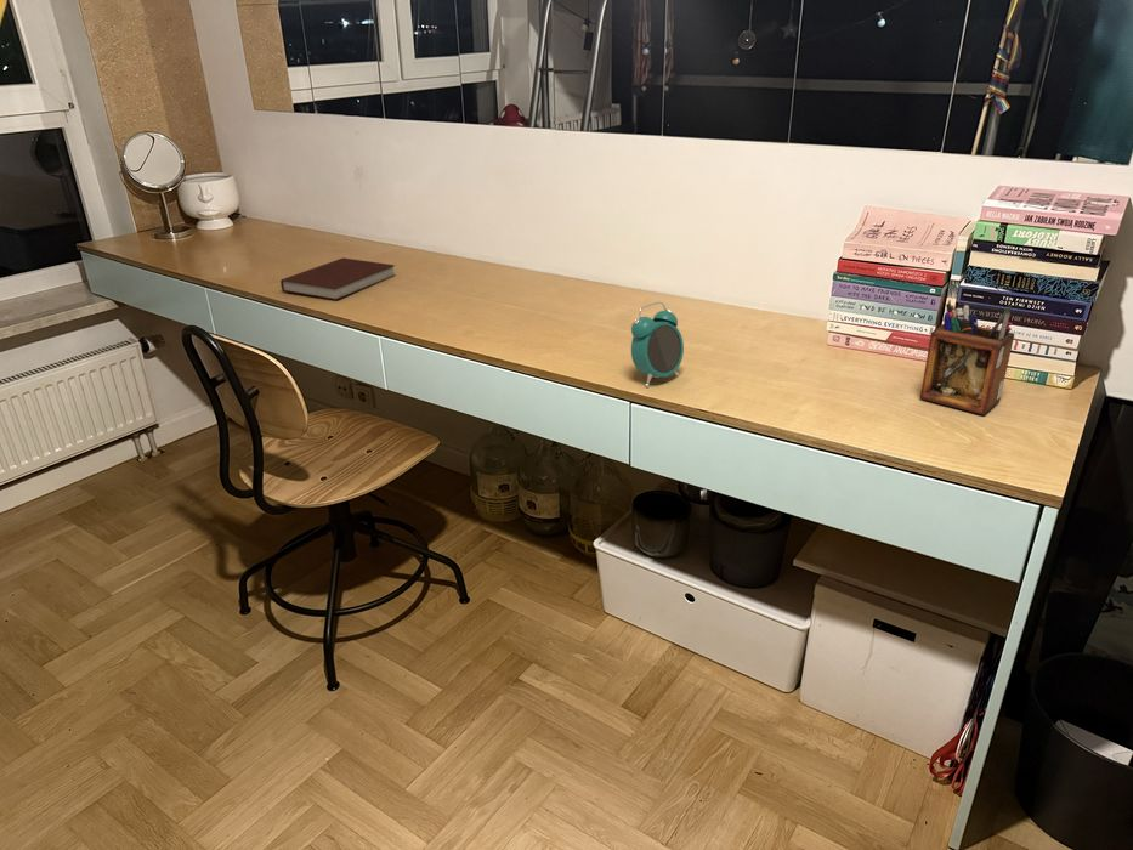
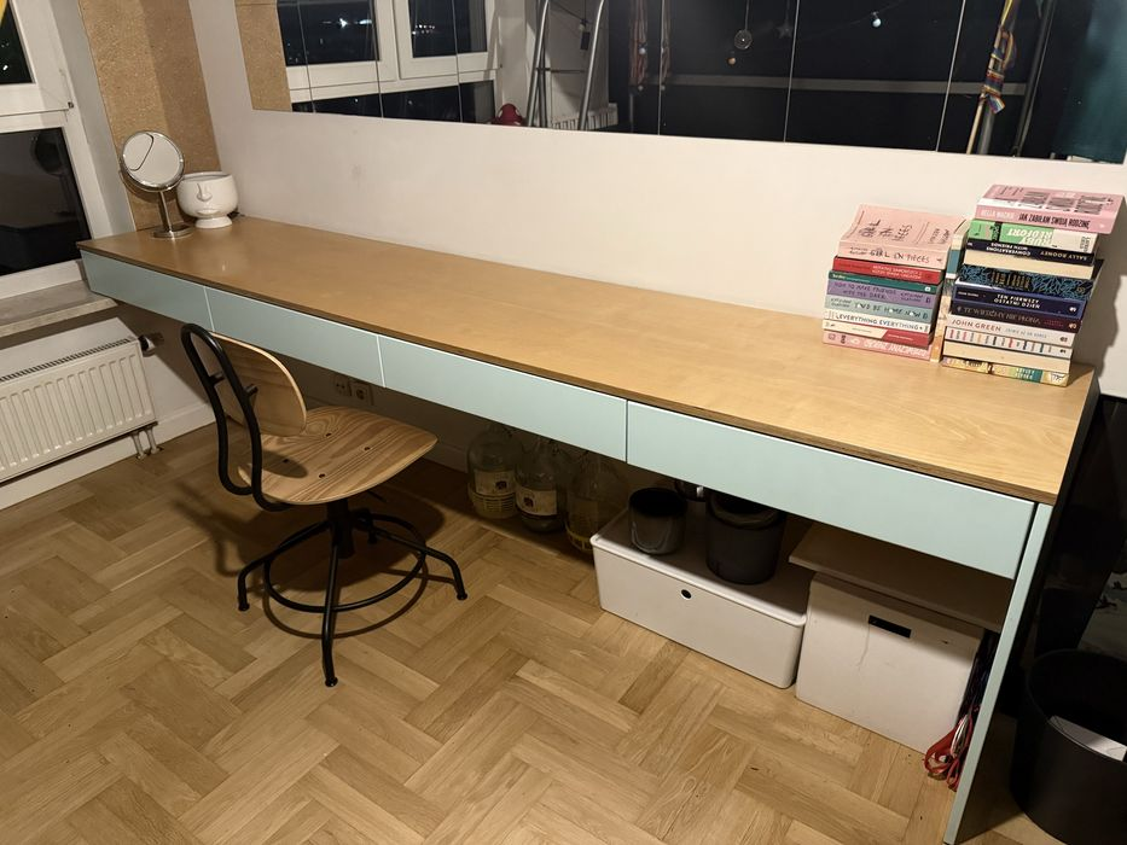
- notebook [279,256,396,301]
- alarm clock [630,300,685,389]
- desk organizer [919,300,1015,416]
